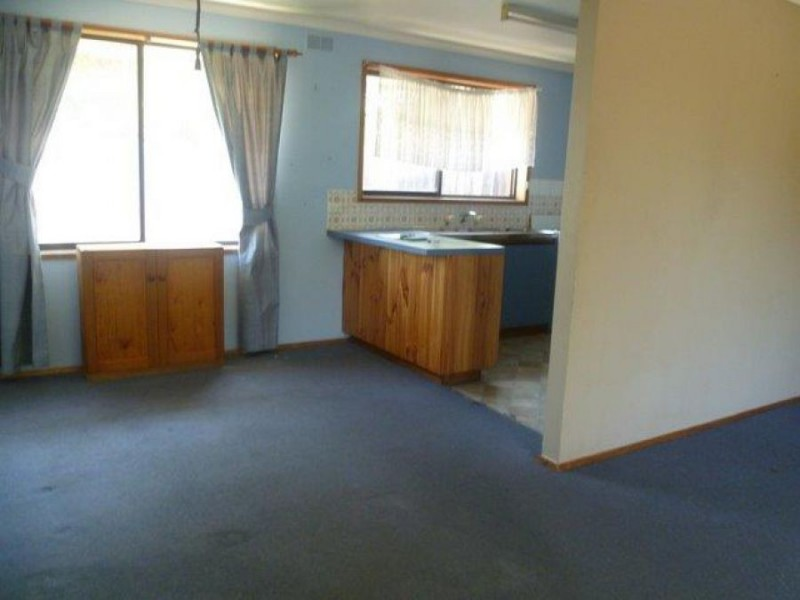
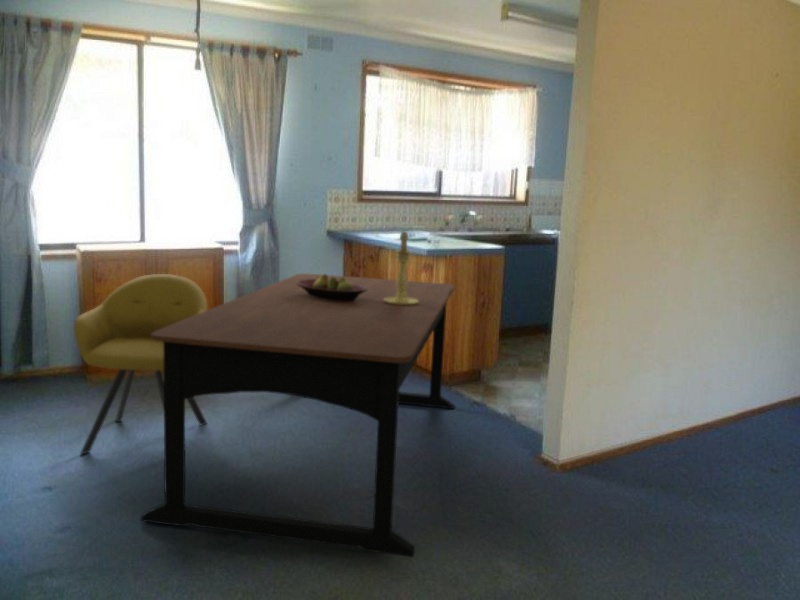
+ fruit bowl [297,273,367,301]
+ dining table [140,273,456,558]
+ chair [73,273,208,455]
+ candle holder [384,230,418,305]
